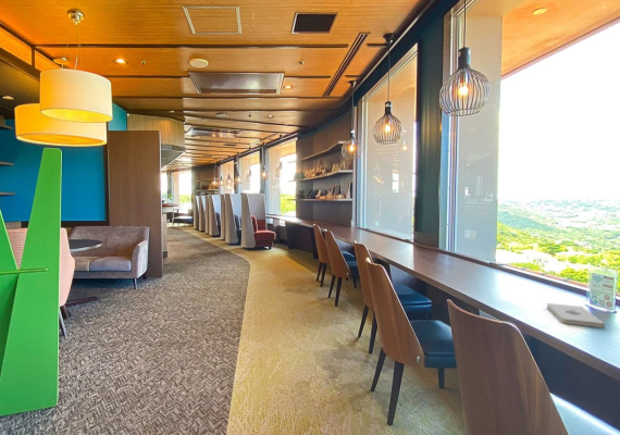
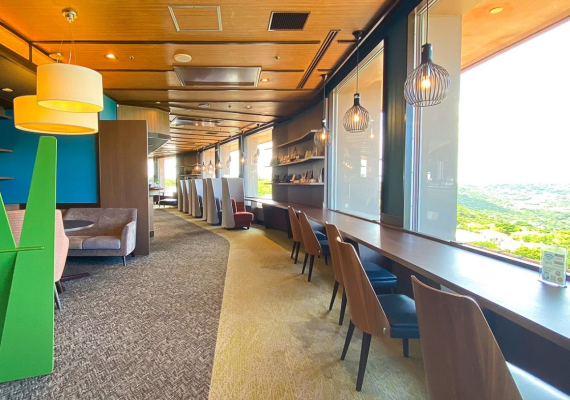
- notepad [546,302,606,328]
